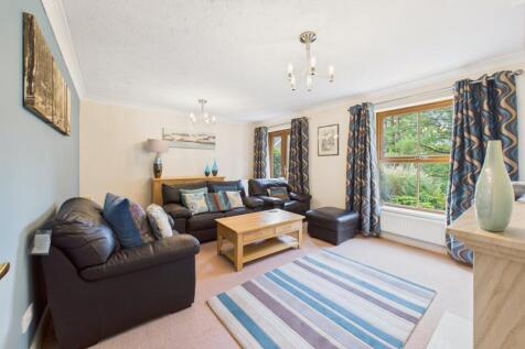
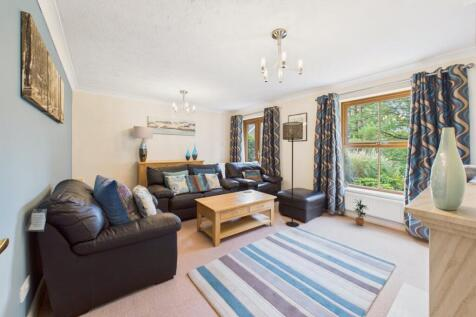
+ floor lamp [282,121,304,227]
+ potted plant [352,198,369,226]
